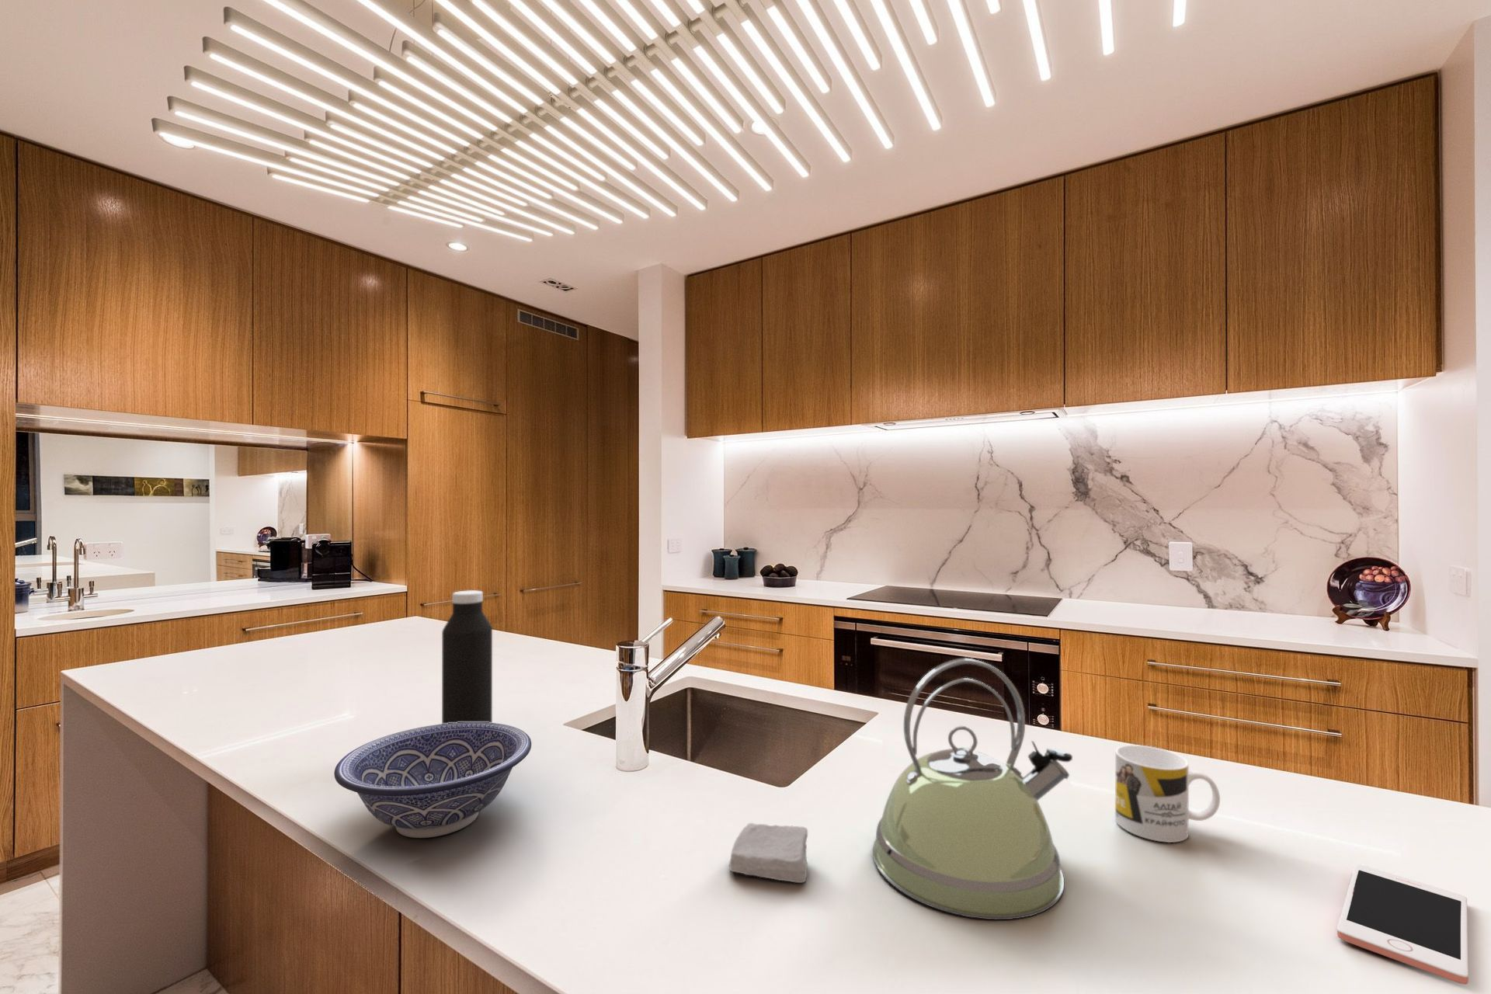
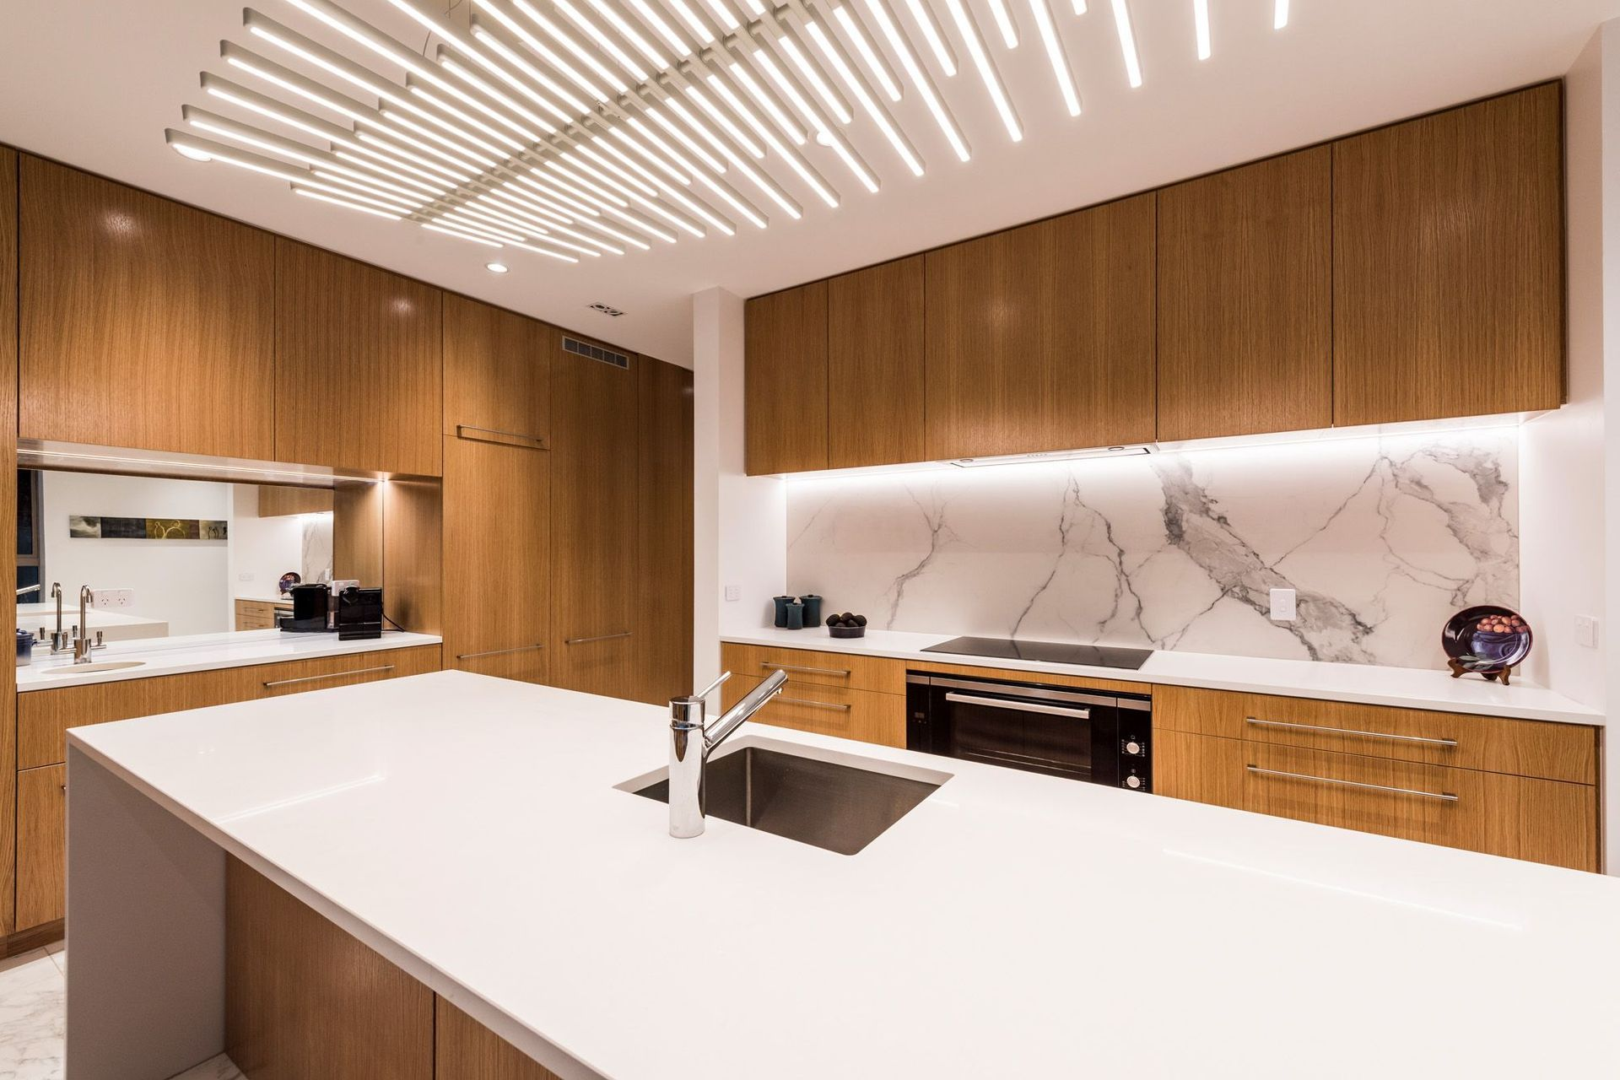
- mug [1115,744,1220,843]
- kettle [872,658,1073,921]
- decorative bowl [333,722,531,839]
- soap bar [729,822,809,884]
- water bottle [442,589,493,723]
- cell phone [1337,863,1469,985]
